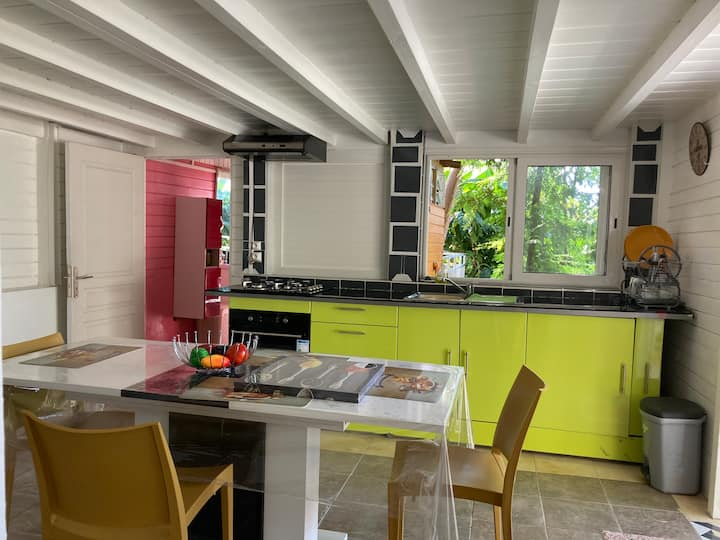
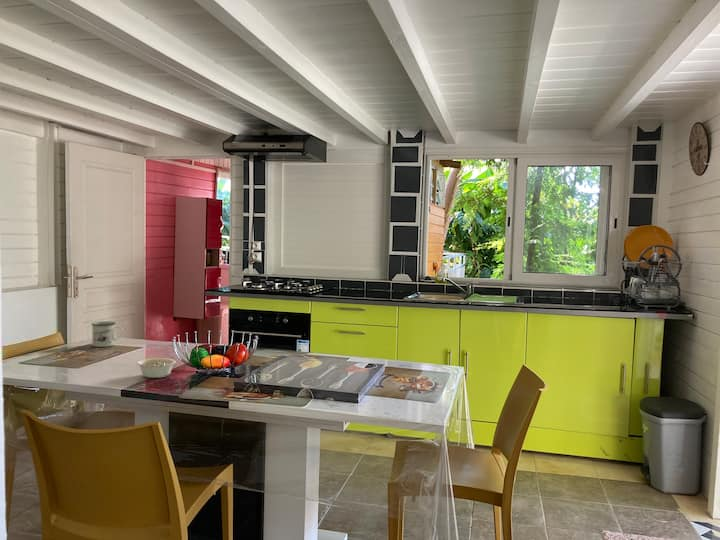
+ legume [136,357,177,379]
+ mug [90,320,124,348]
